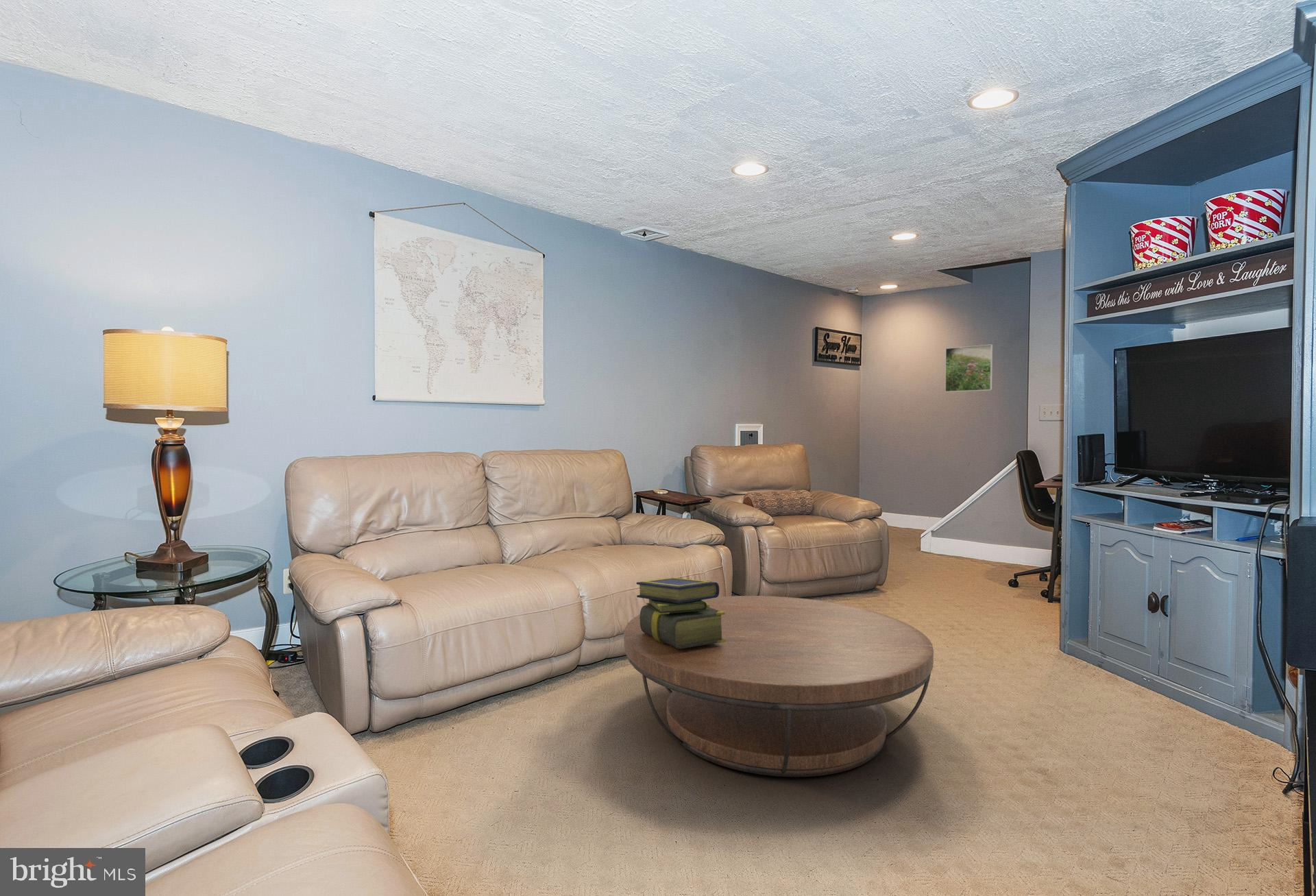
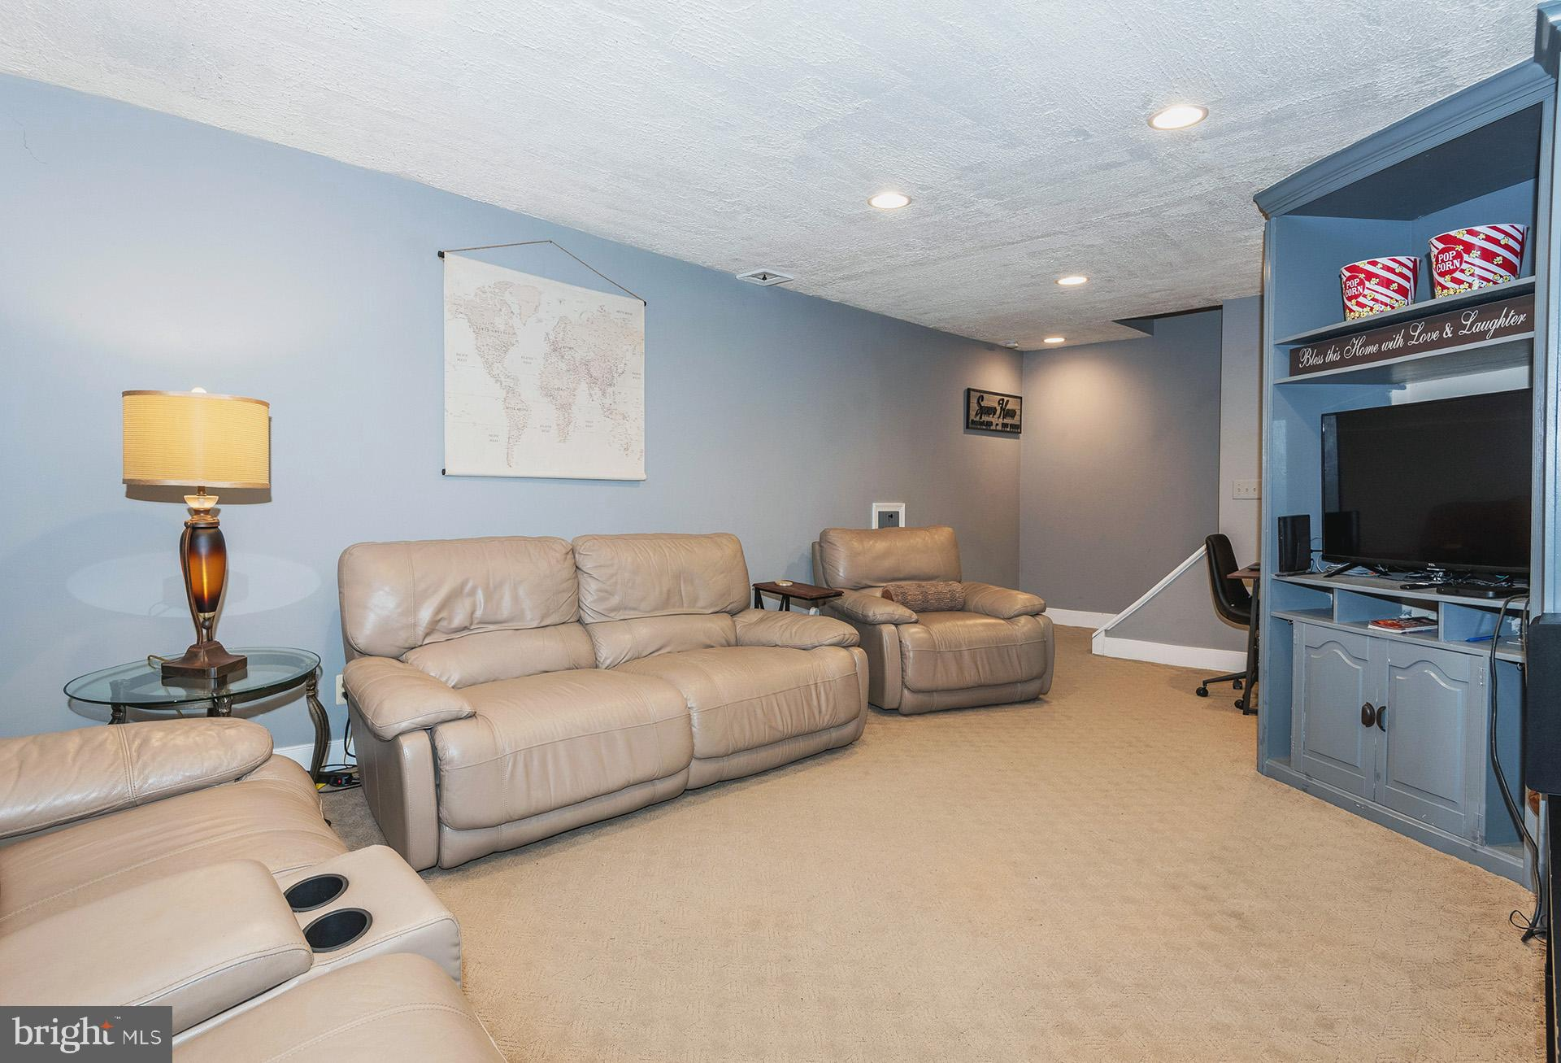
- stack of books [636,577,726,649]
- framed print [945,343,993,393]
- coffee table [623,595,934,777]
